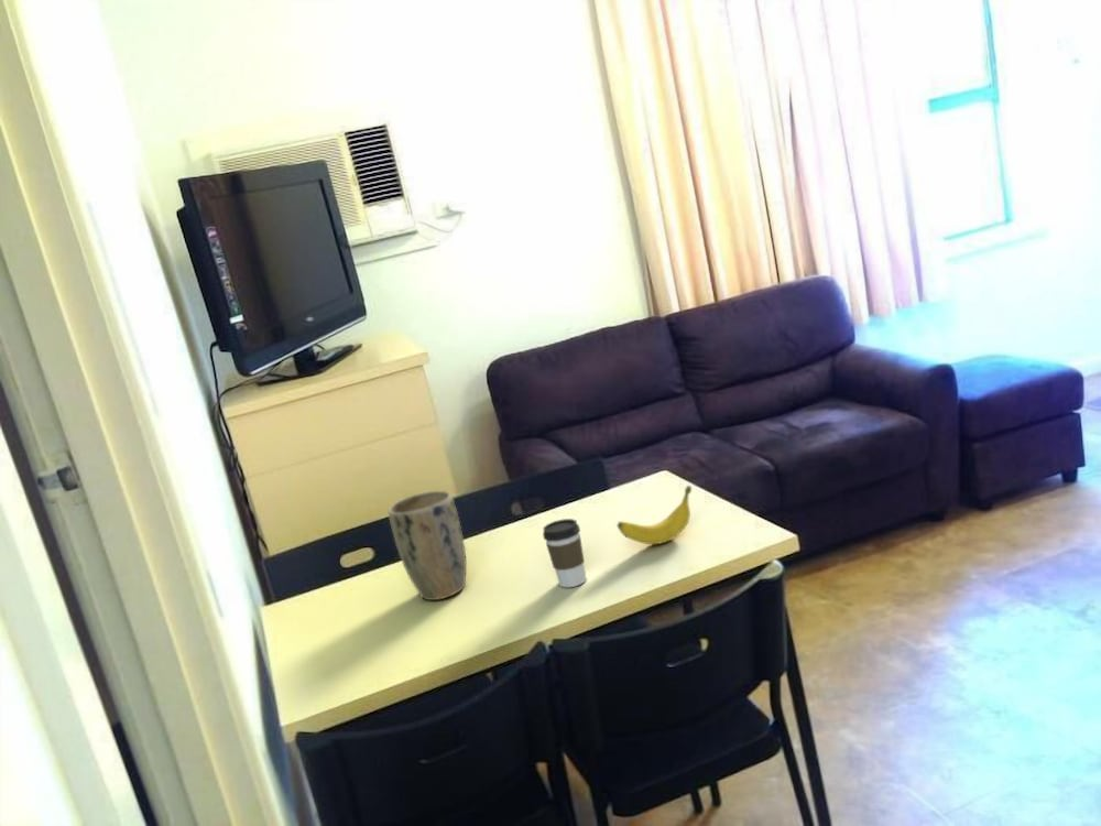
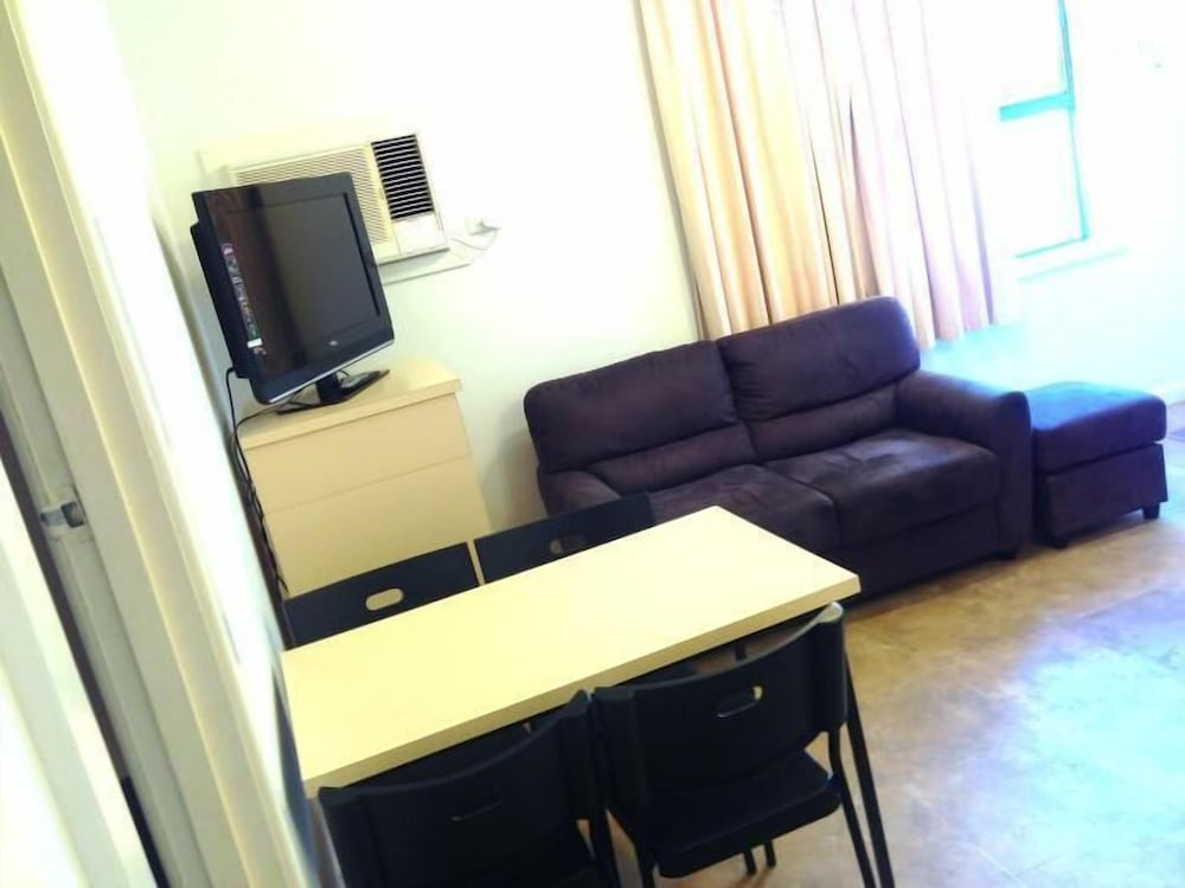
- coffee cup [542,518,588,588]
- plant pot [388,490,467,601]
- banana [615,485,693,545]
